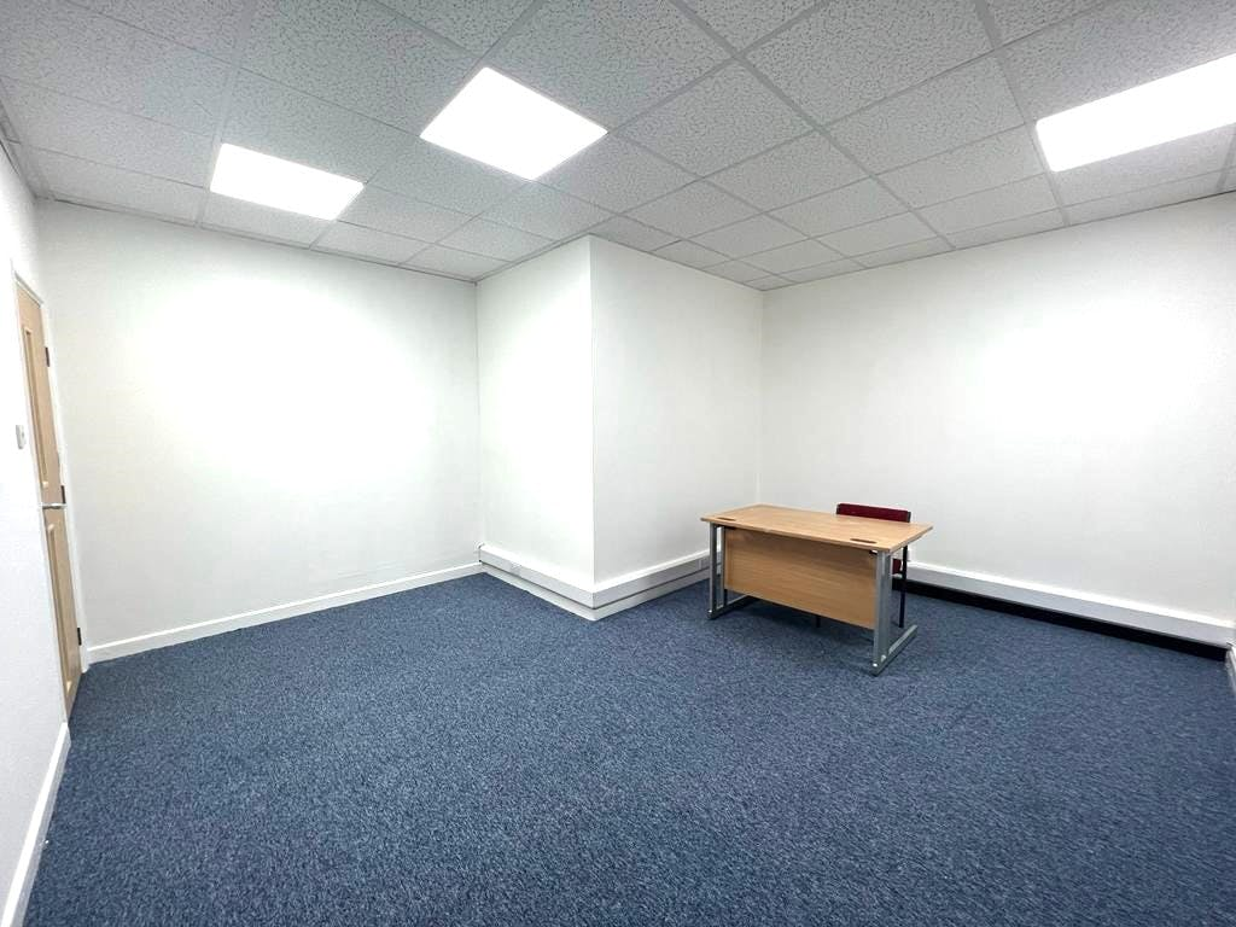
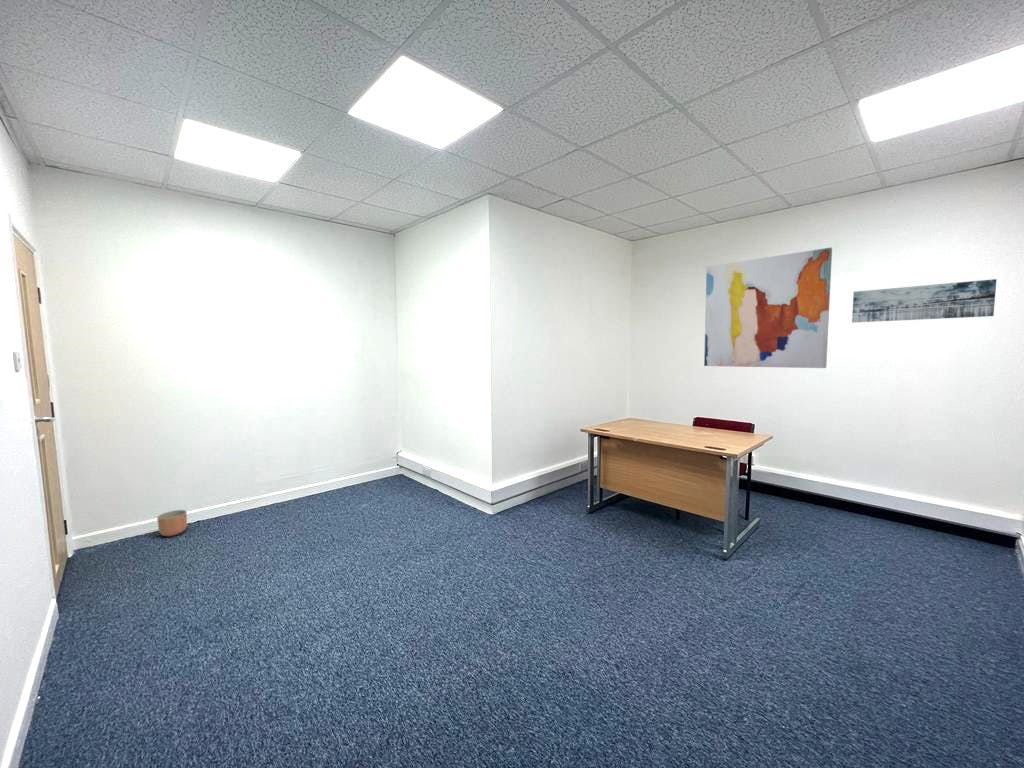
+ planter [156,509,188,537]
+ wall art [703,247,833,369]
+ wall art [851,278,998,324]
